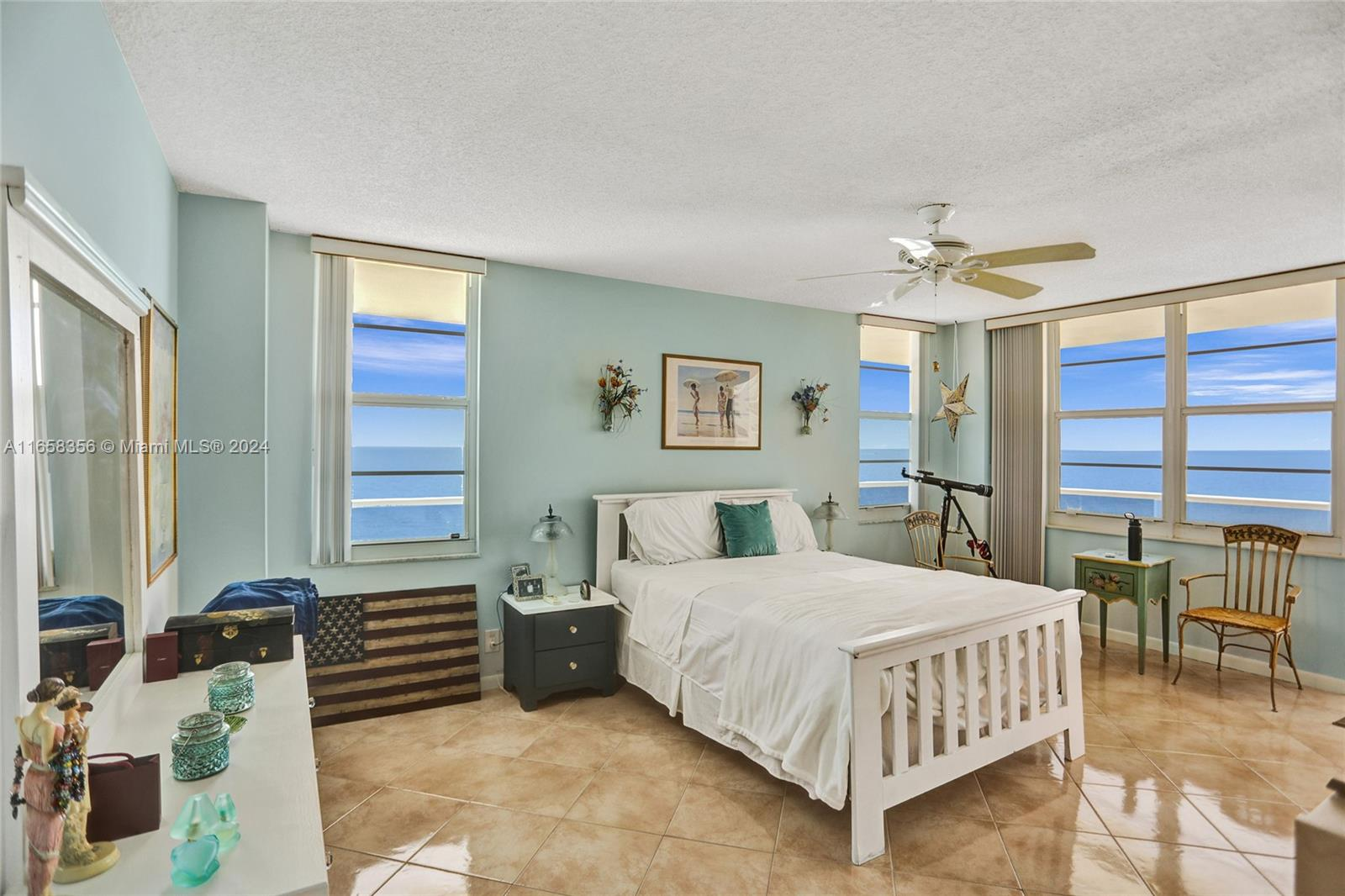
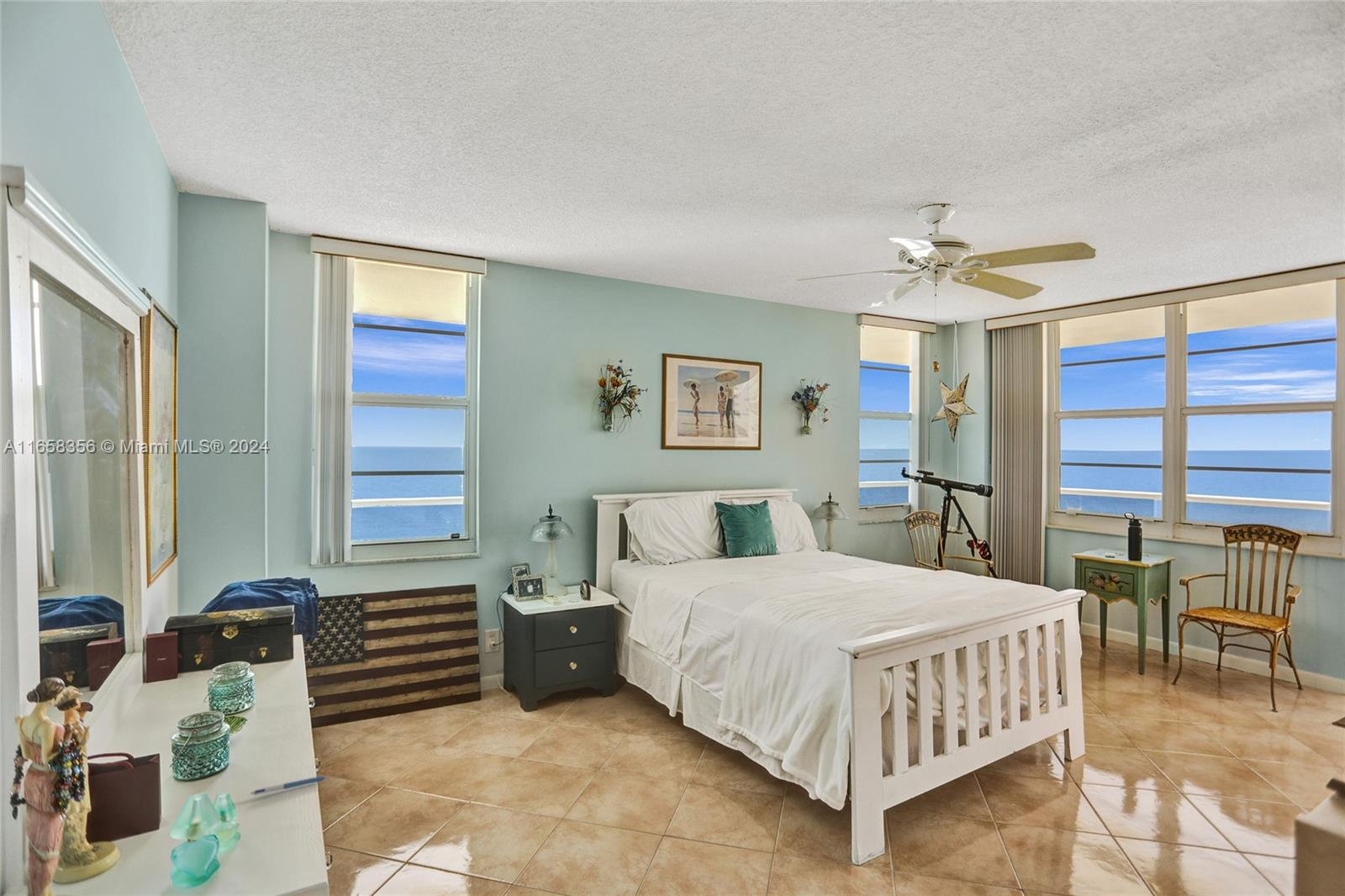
+ pen [250,776,329,796]
